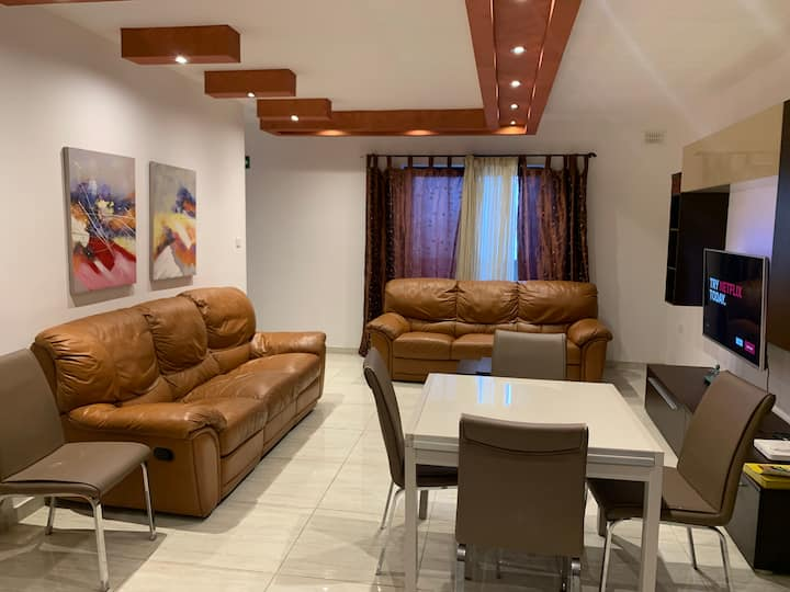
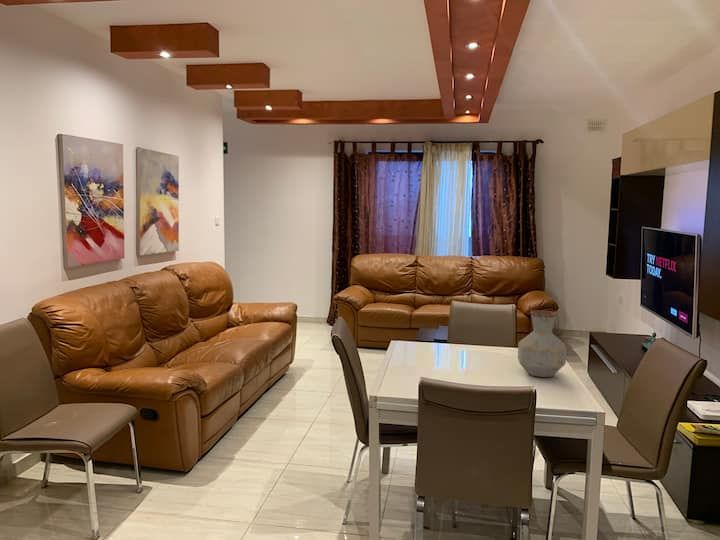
+ vase [517,309,567,378]
